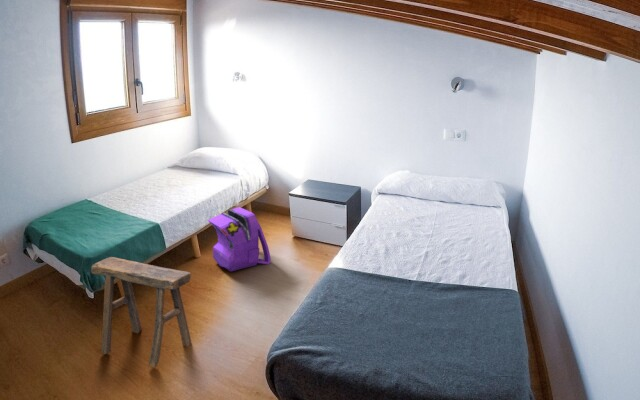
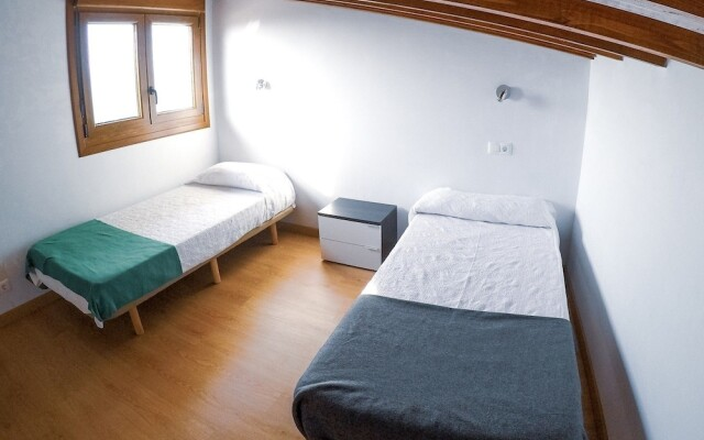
- stool [90,256,193,368]
- backpack [207,206,271,272]
